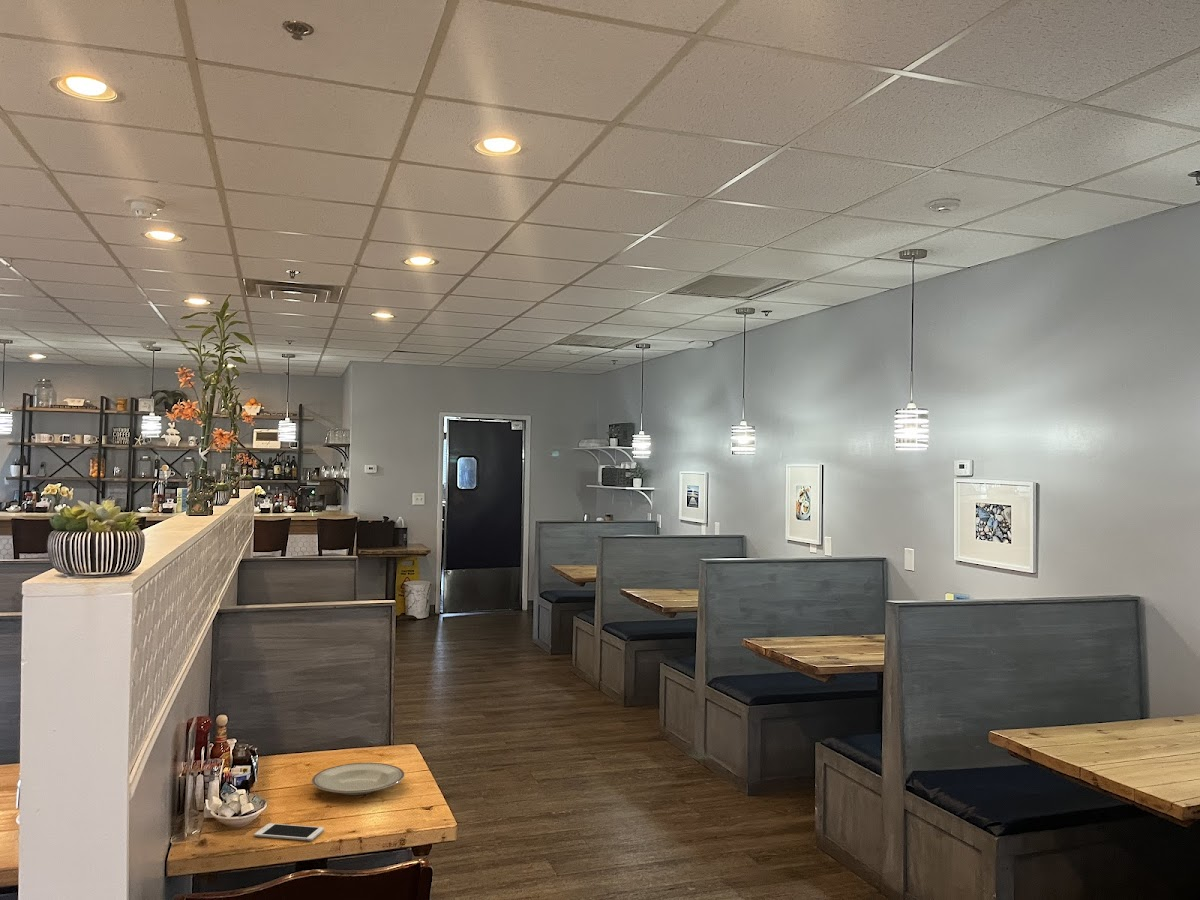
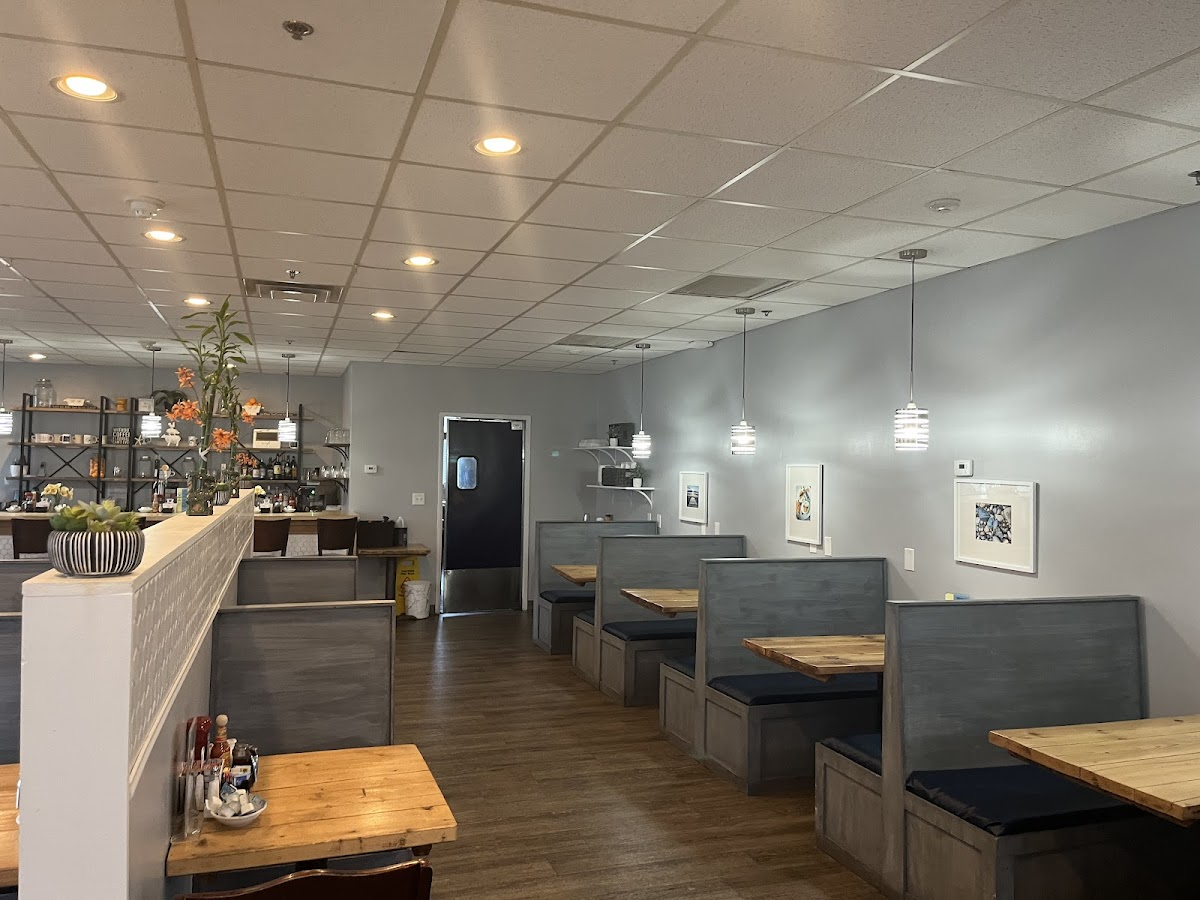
- cell phone [253,822,325,842]
- plate [311,762,405,796]
